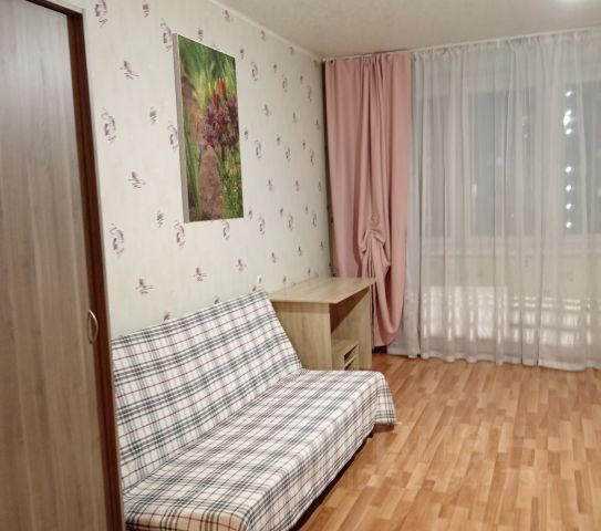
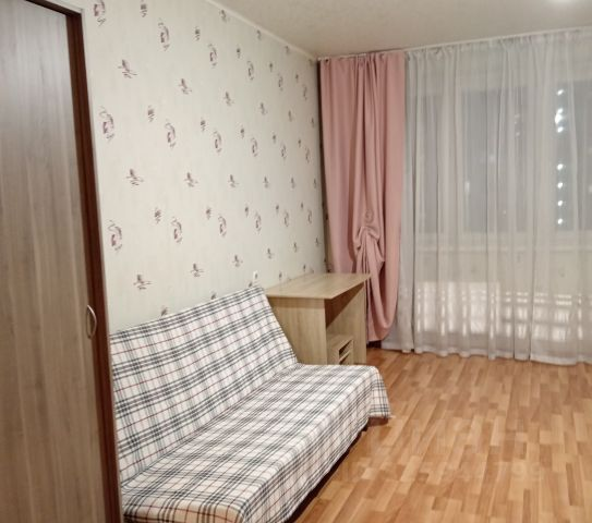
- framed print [170,32,245,225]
